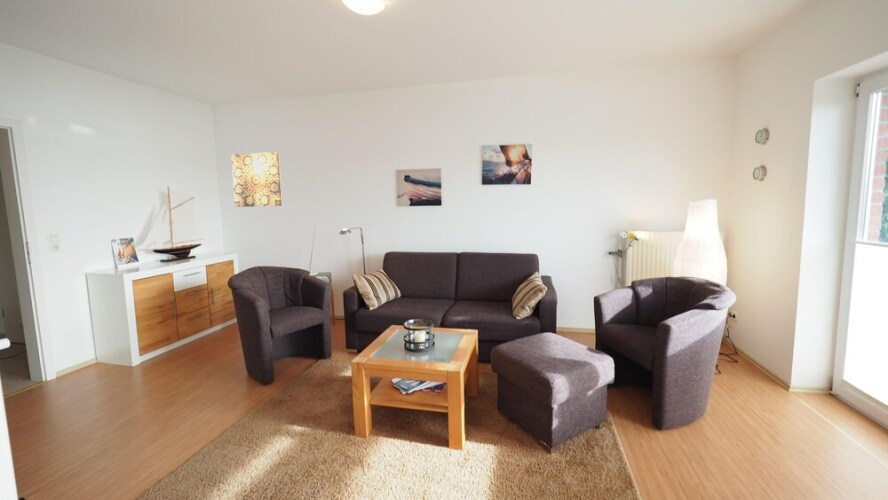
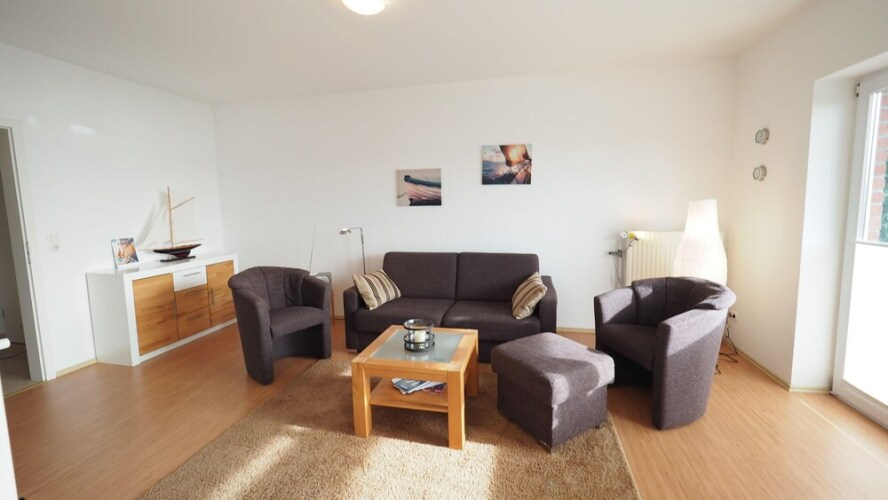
- wall art [230,151,283,208]
